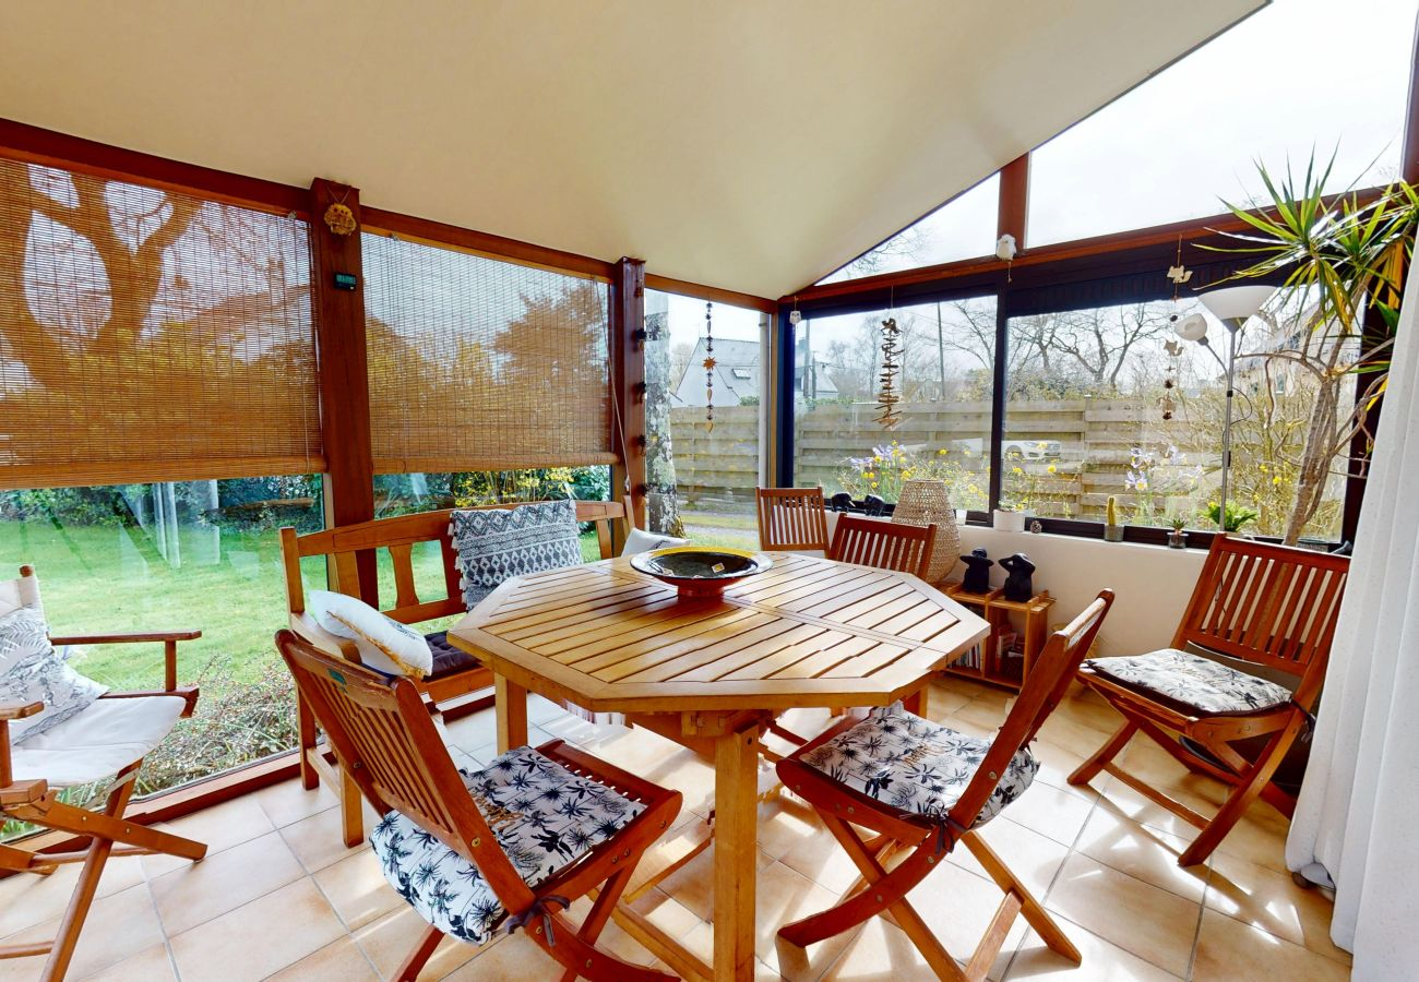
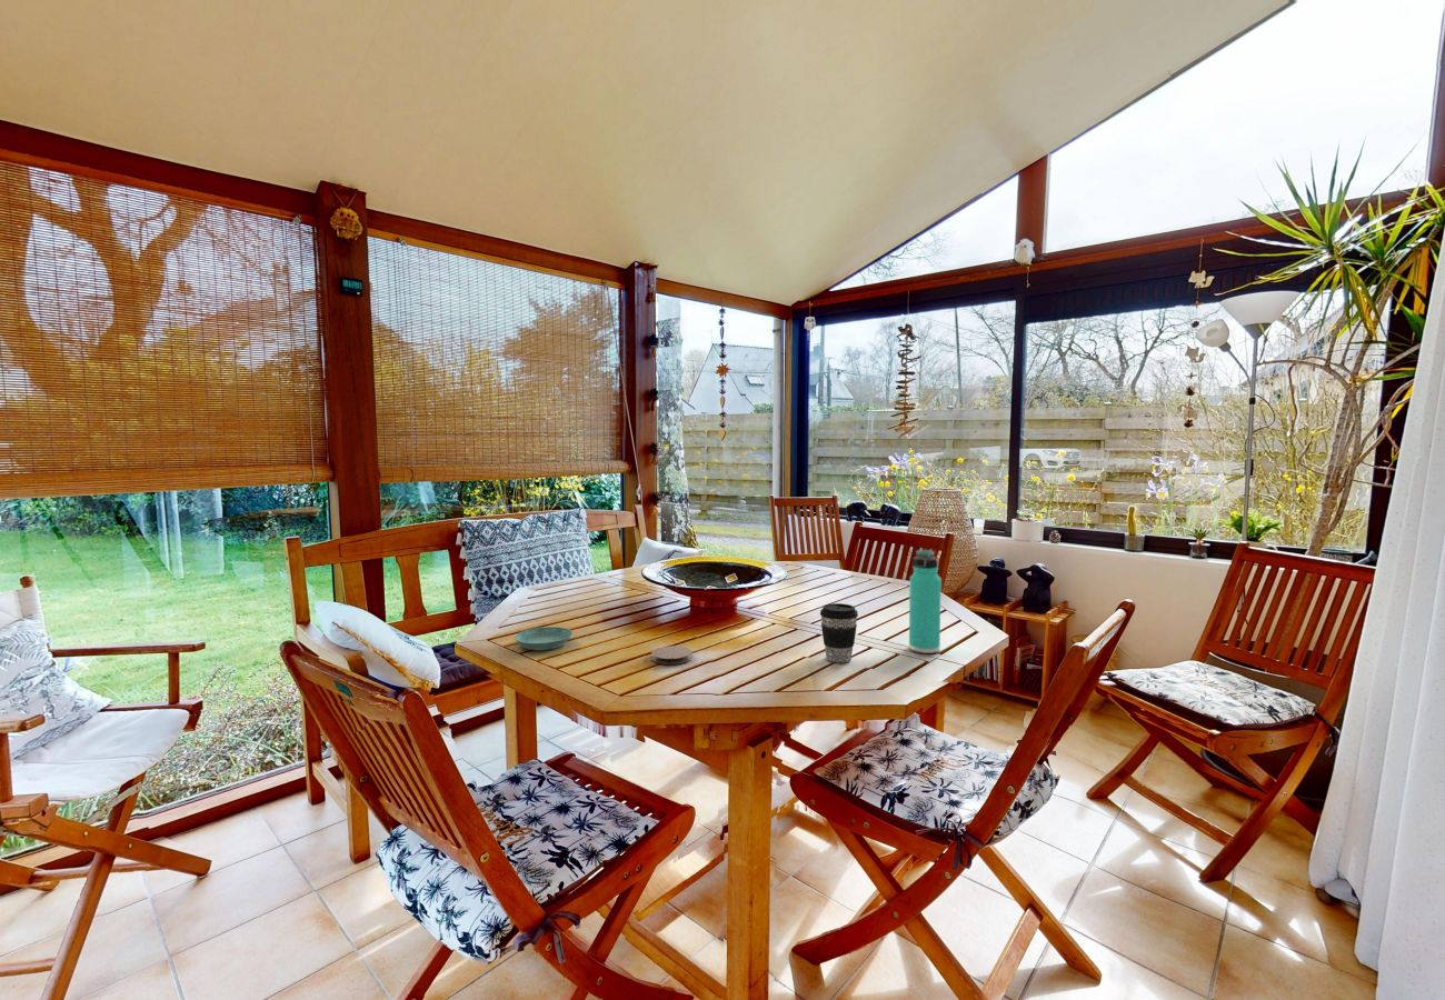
+ coffee cup [819,602,859,663]
+ saucer [514,626,574,651]
+ thermos bottle [908,548,943,654]
+ coaster [650,644,694,666]
